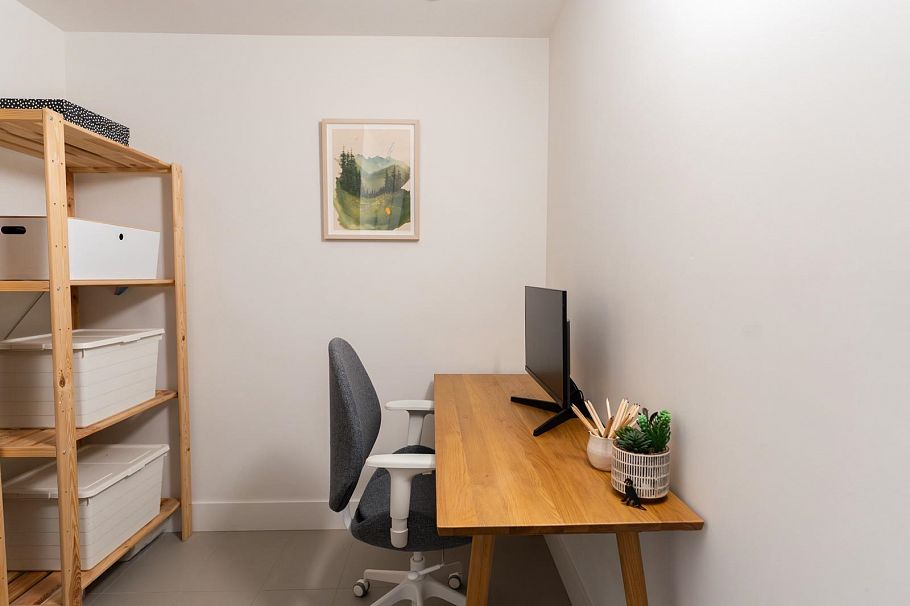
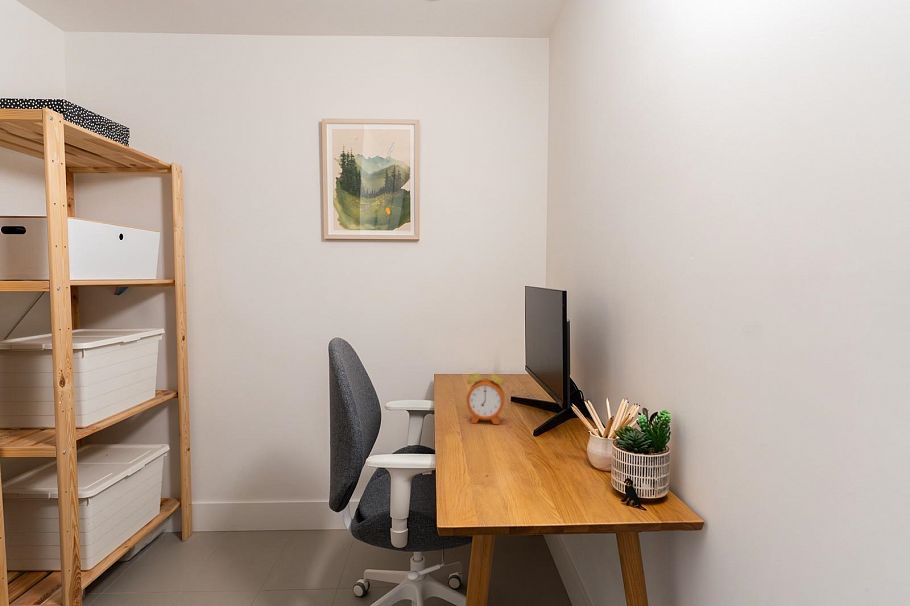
+ alarm clock [465,368,506,425]
